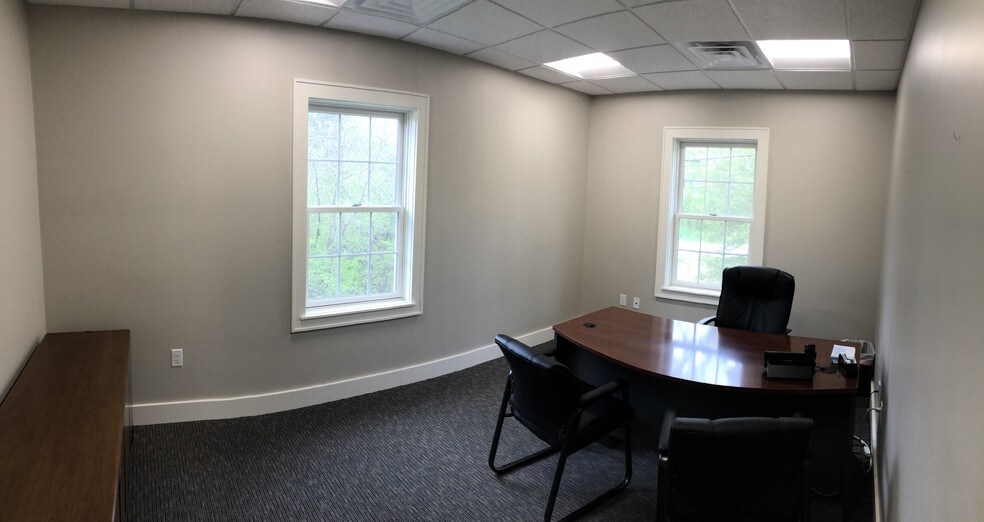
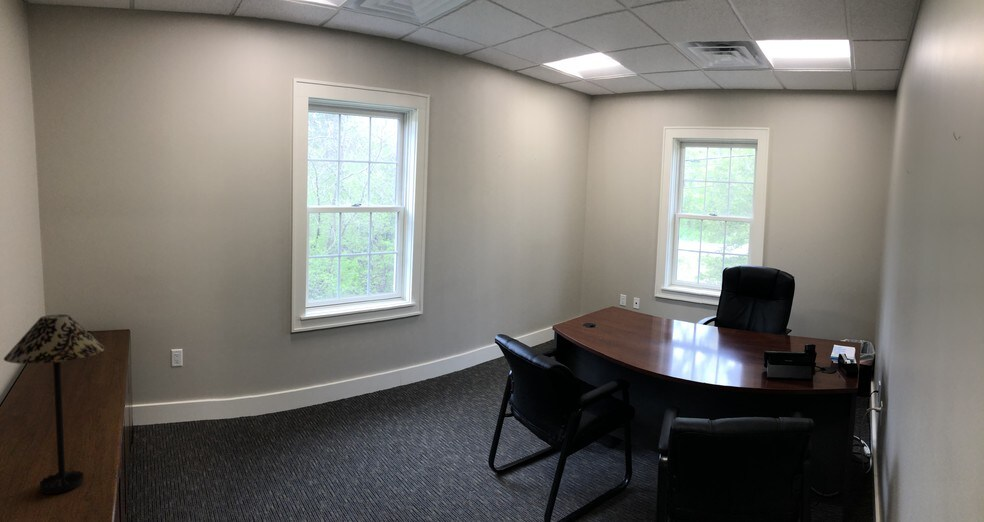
+ table lamp [3,314,106,495]
